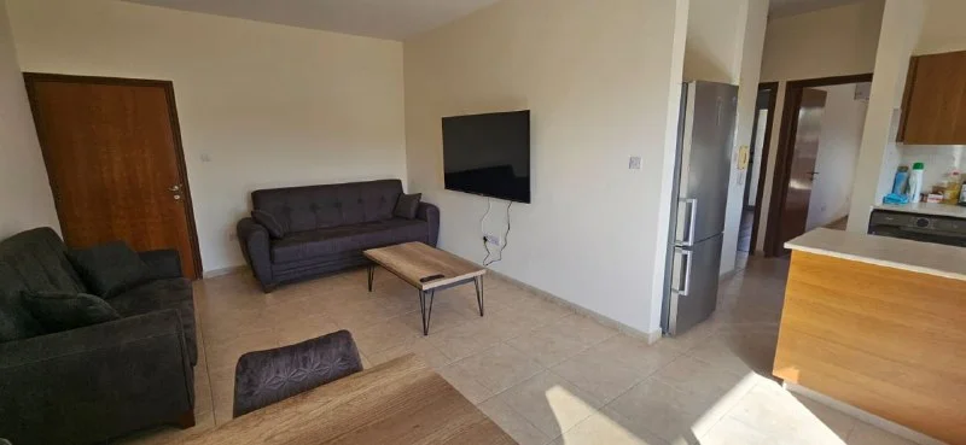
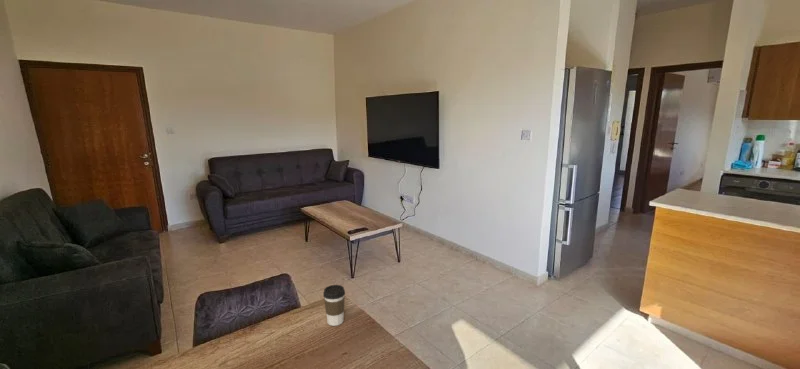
+ coffee cup [322,284,346,327]
